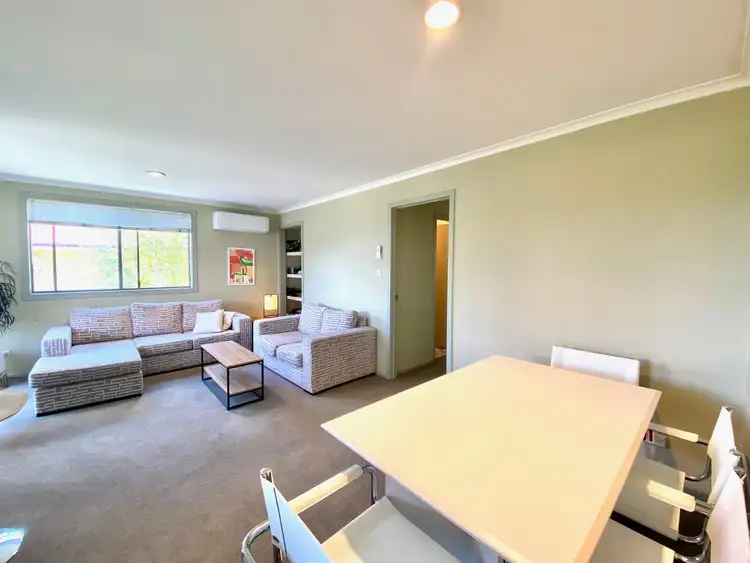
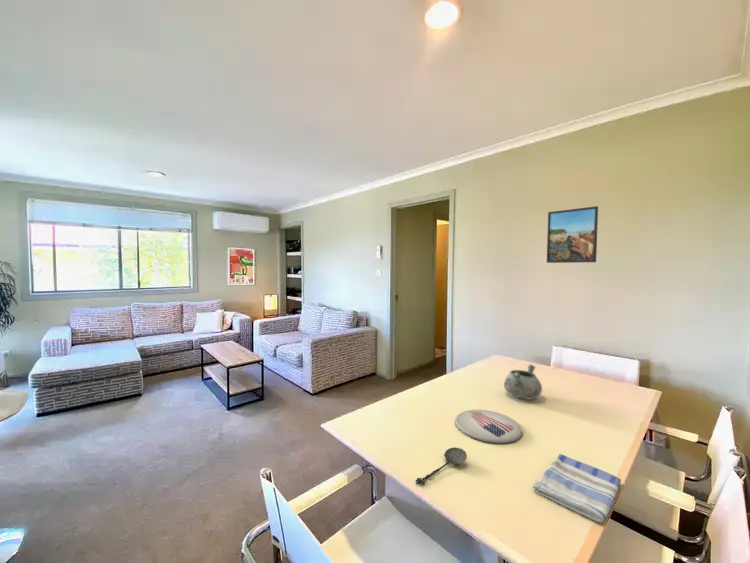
+ spoon [415,446,468,485]
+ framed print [546,205,599,264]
+ plate [454,409,524,444]
+ dish towel [531,453,622,524]
+ decorative bowl [503,364,543,400]
